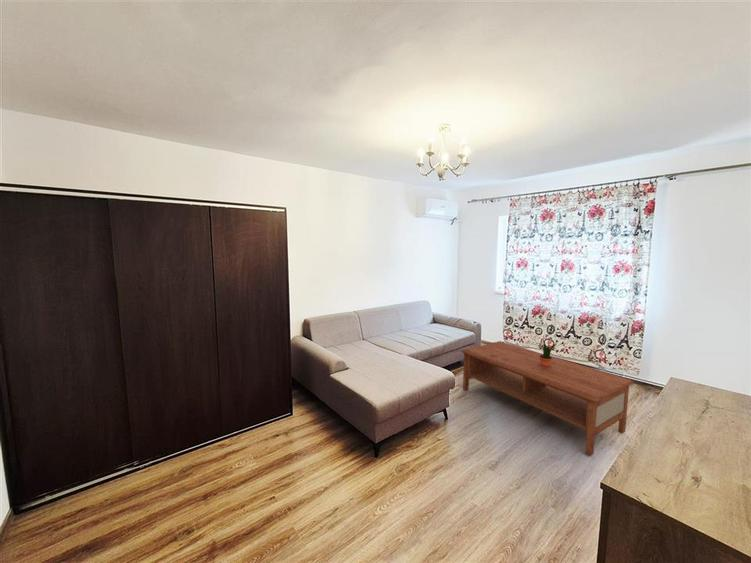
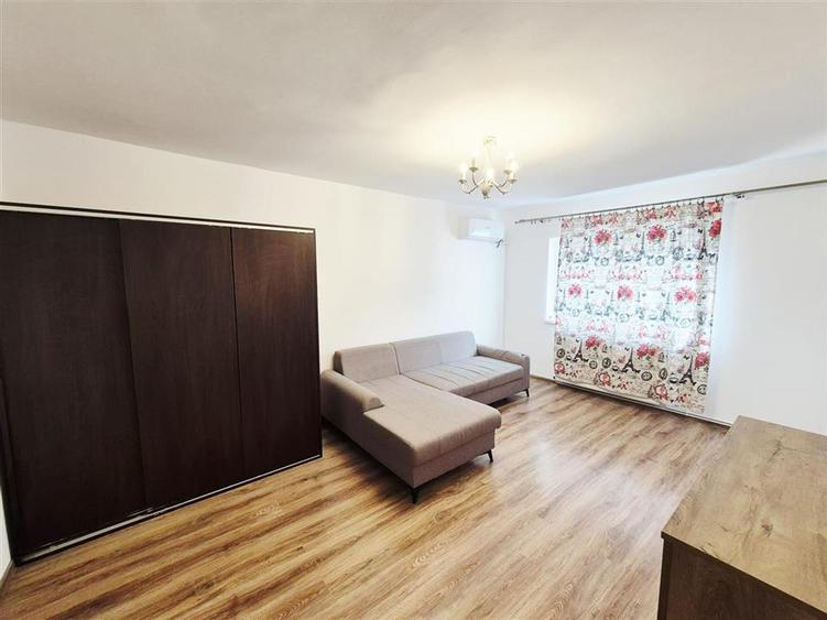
- coffee table [460,340,635,457]
- potted plant [539,340,559,367]
